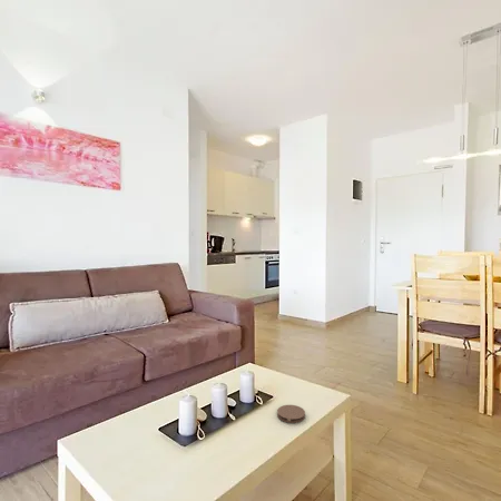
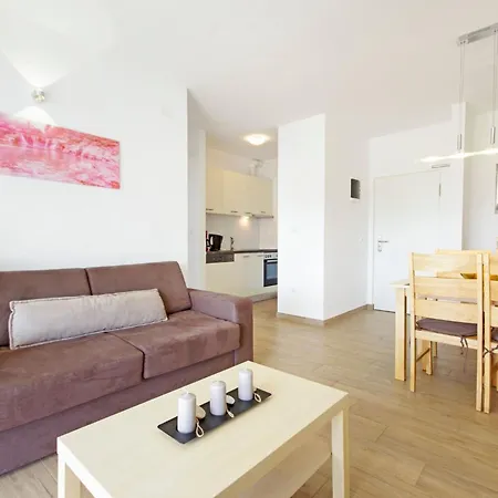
- coaster [276,404,306,424]
